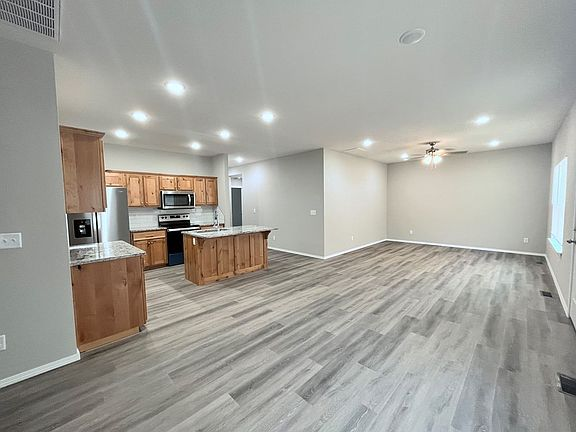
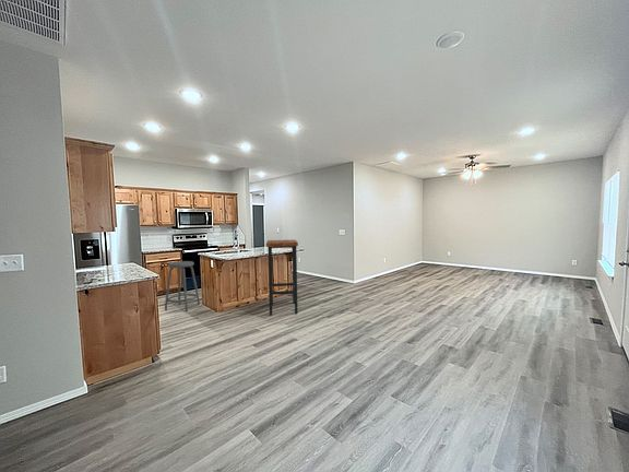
+ bar stool [265,238,299,317]
+ bar stool [164,260,201,312]
